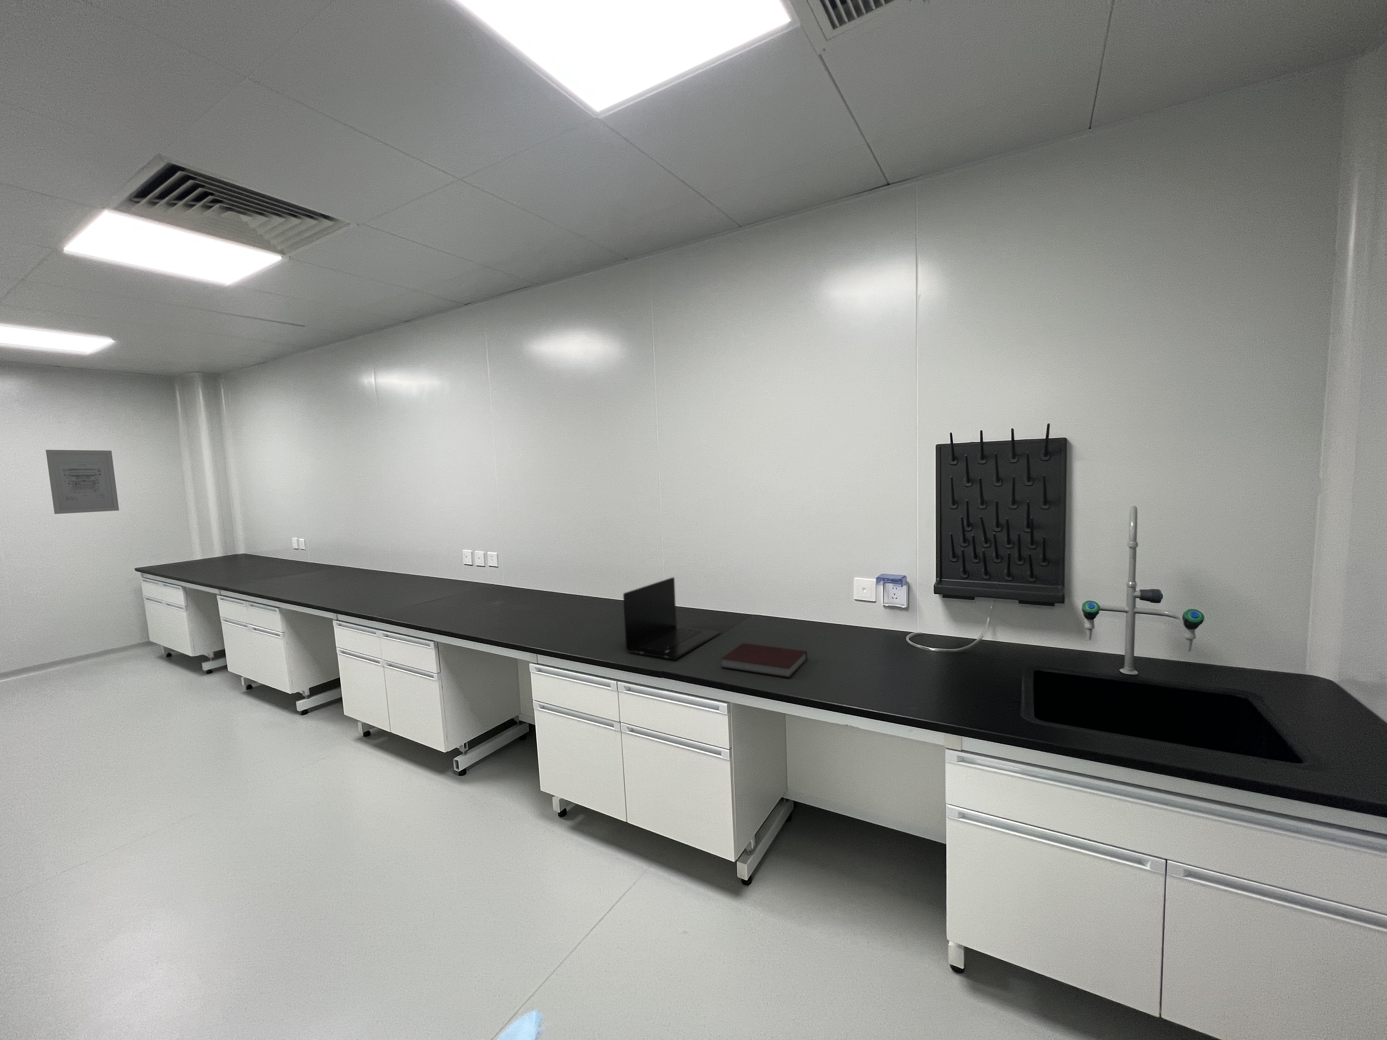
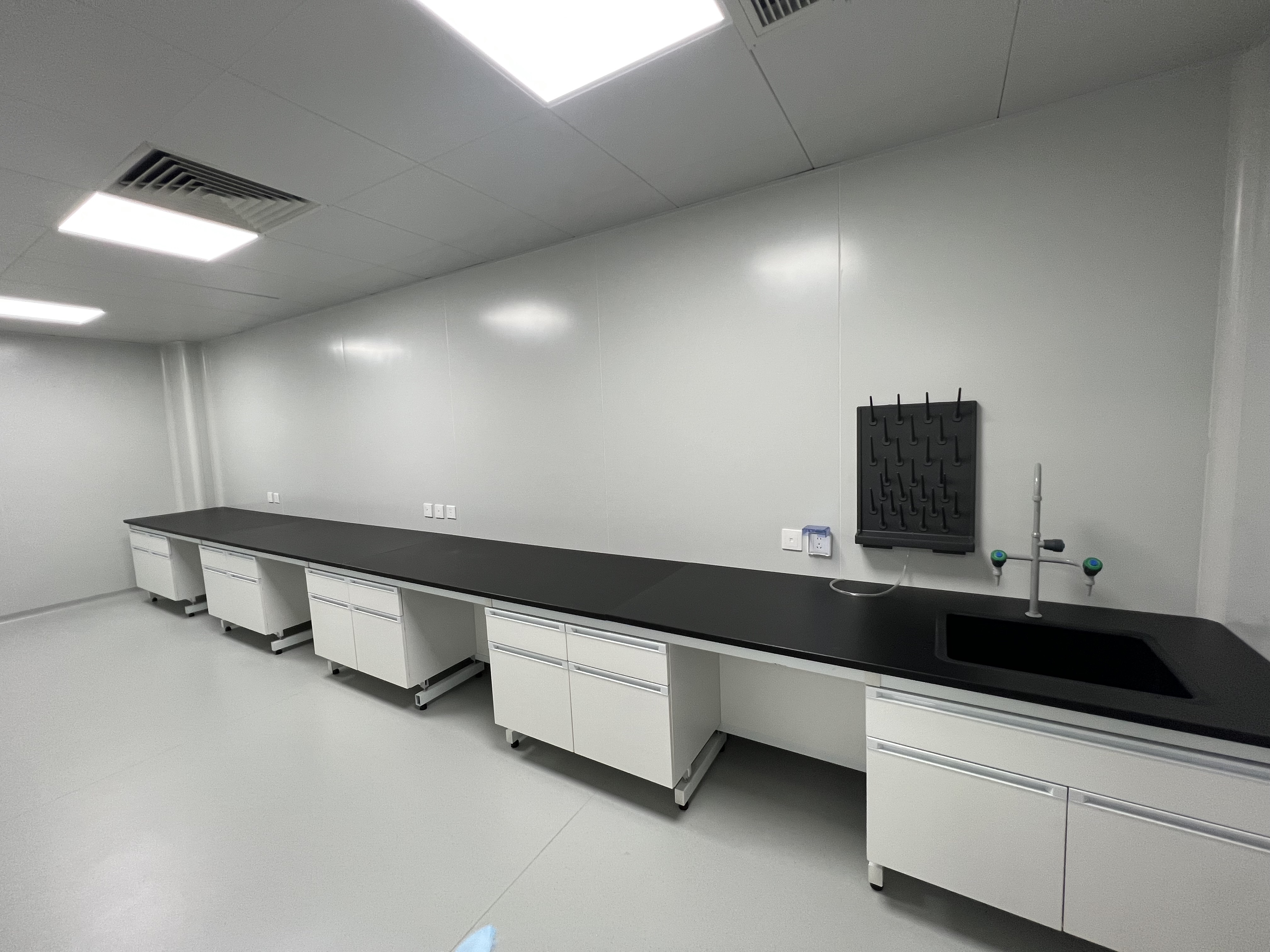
- notebook [721,642,808,677]
- laptop [623,577,722,659]
- wall art [46,449,119,515]
